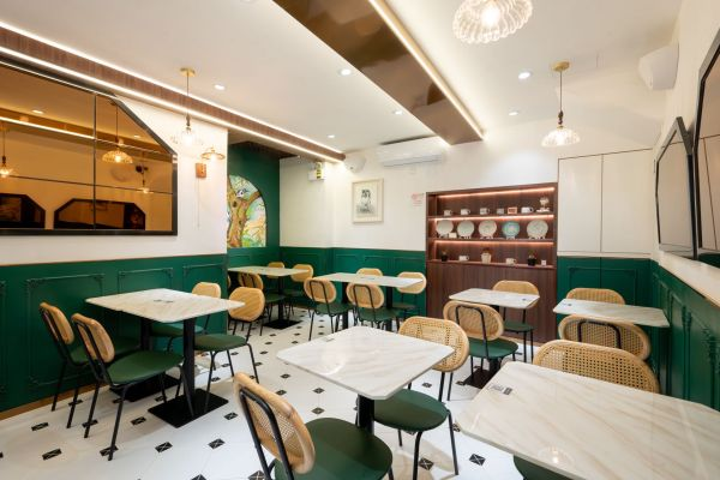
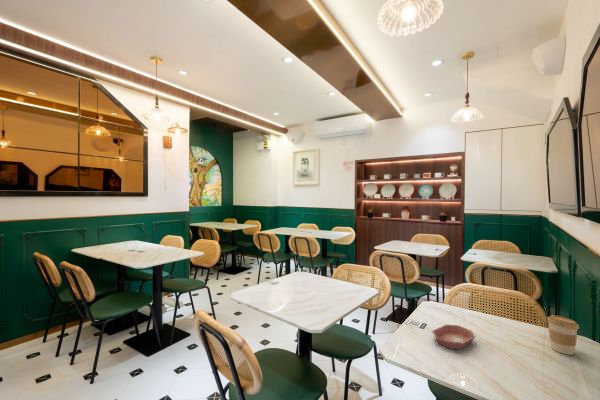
+ coffee cup [546,314,580,356]
+ bowl [431,323,477,350]
